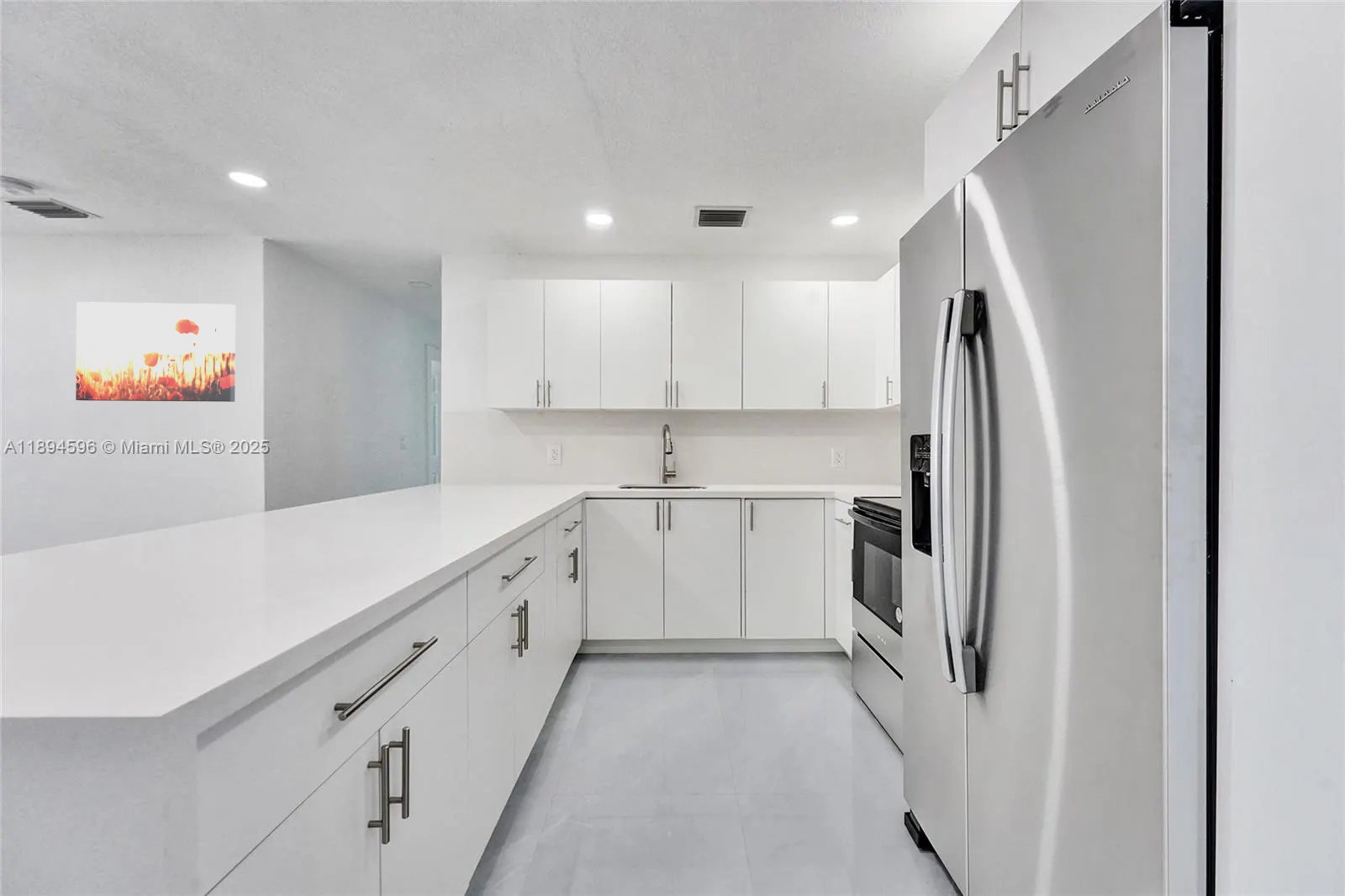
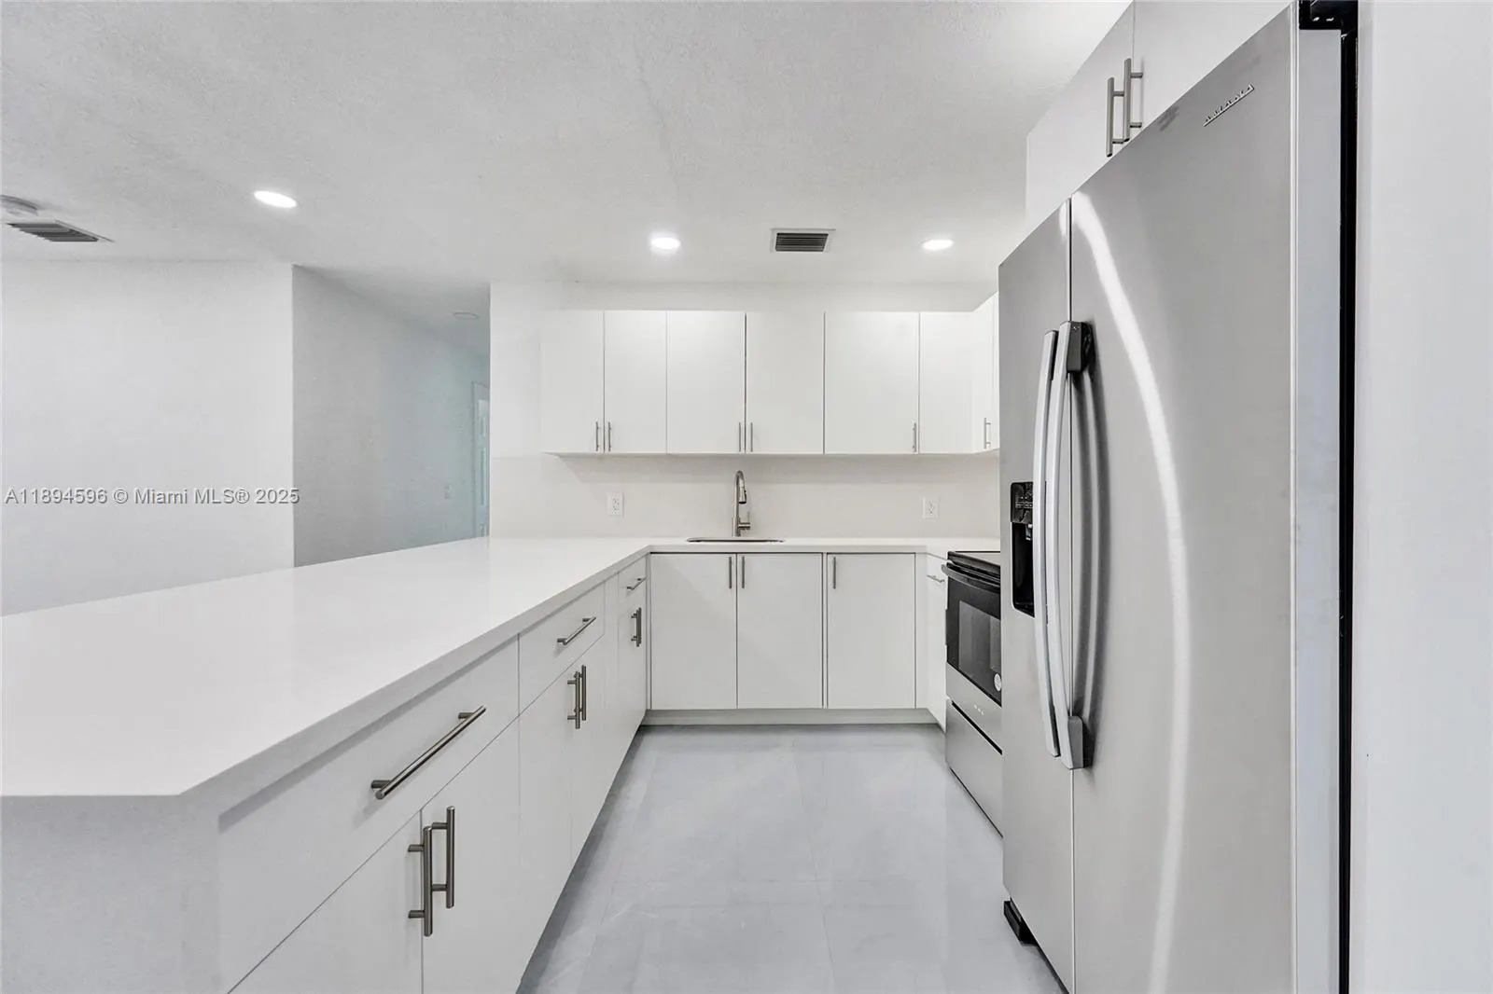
- wall art [75,301,236,403]
